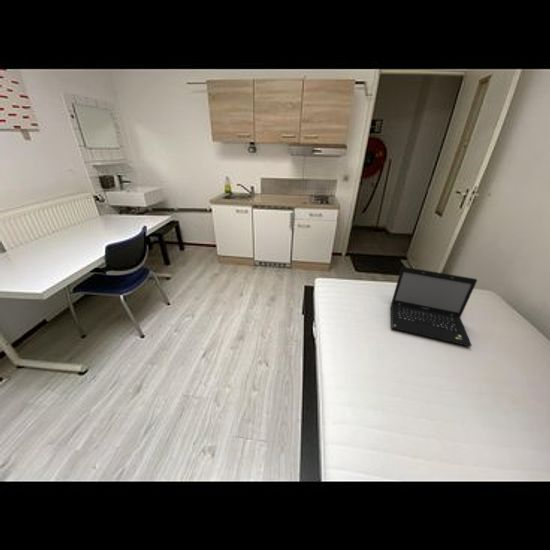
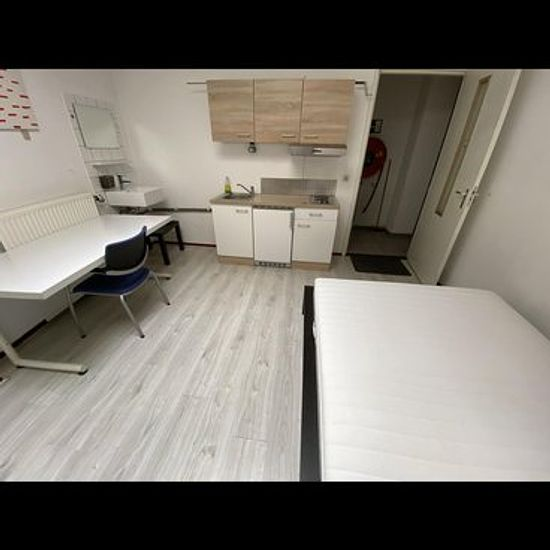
- laptop [390,266,478,348]
